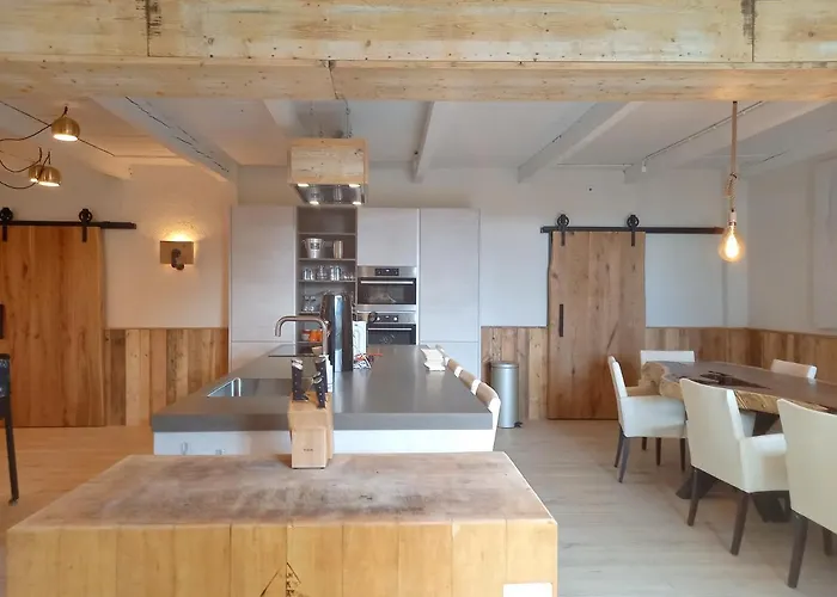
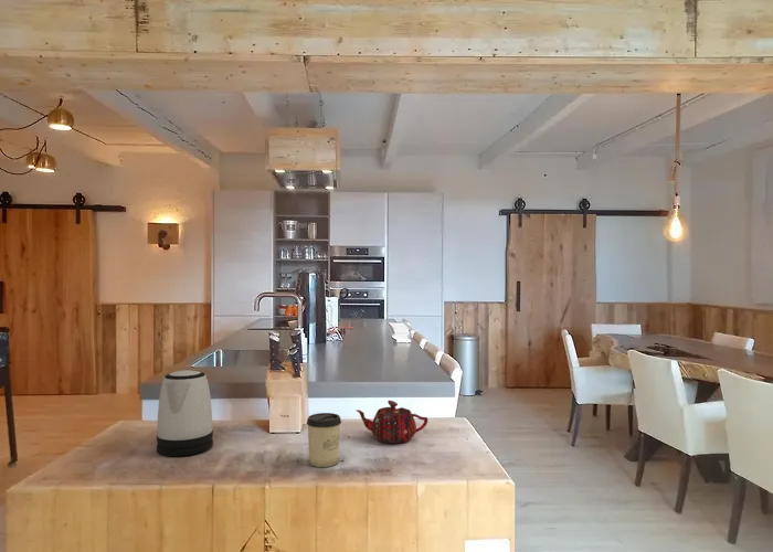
+ cup [306,412,342,468]
+ kettle [156,369,214,457]
+ teapot [354,400,428,444]
